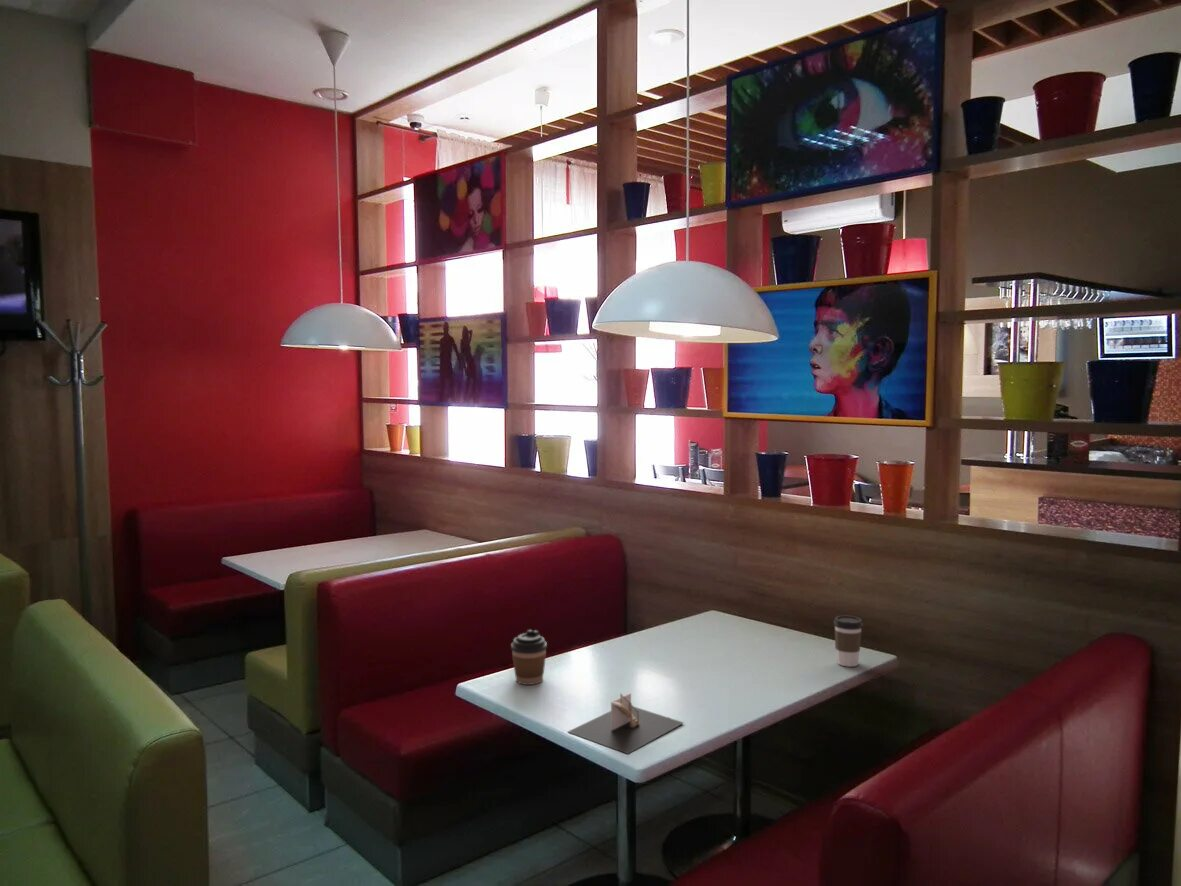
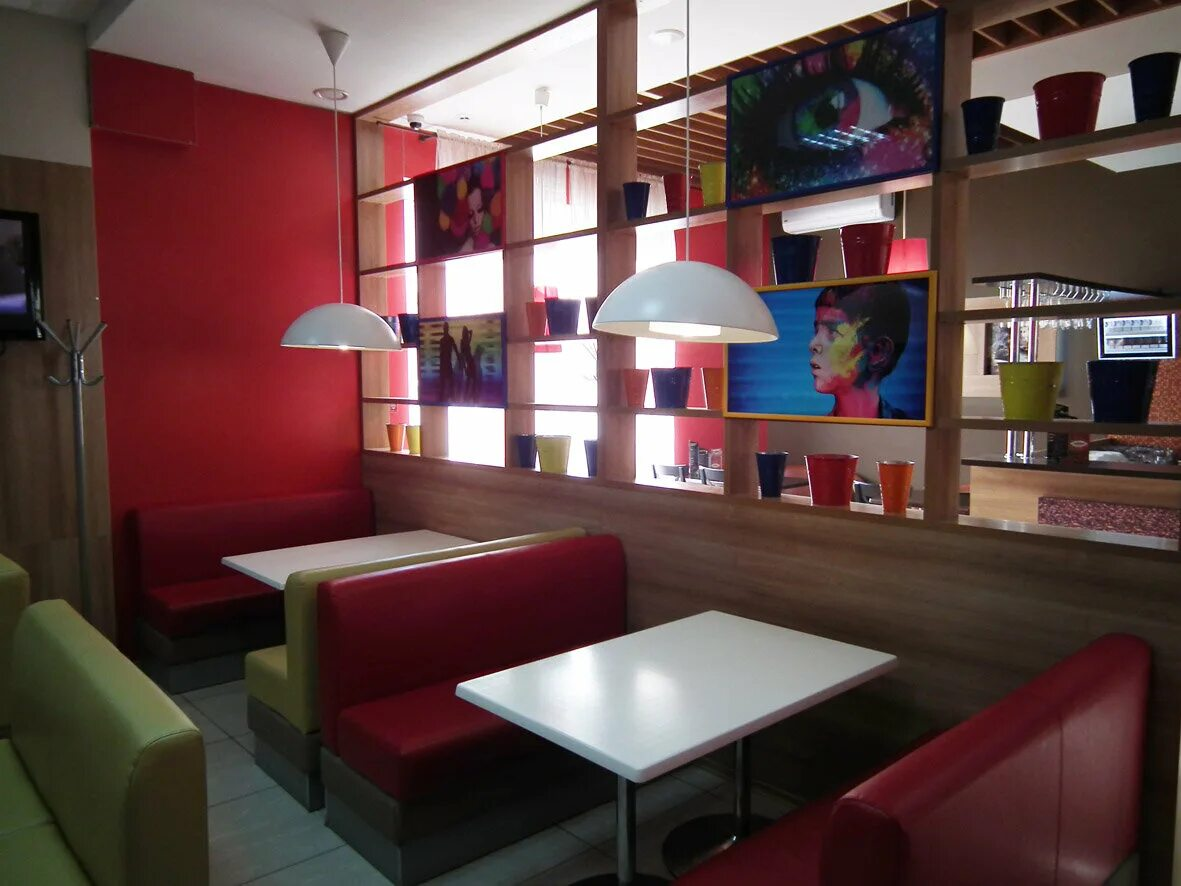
- coffee cup [510,629,548,686]
- coffee cup [833,615,864,668]
- napkin holder [567,692,685,755]
